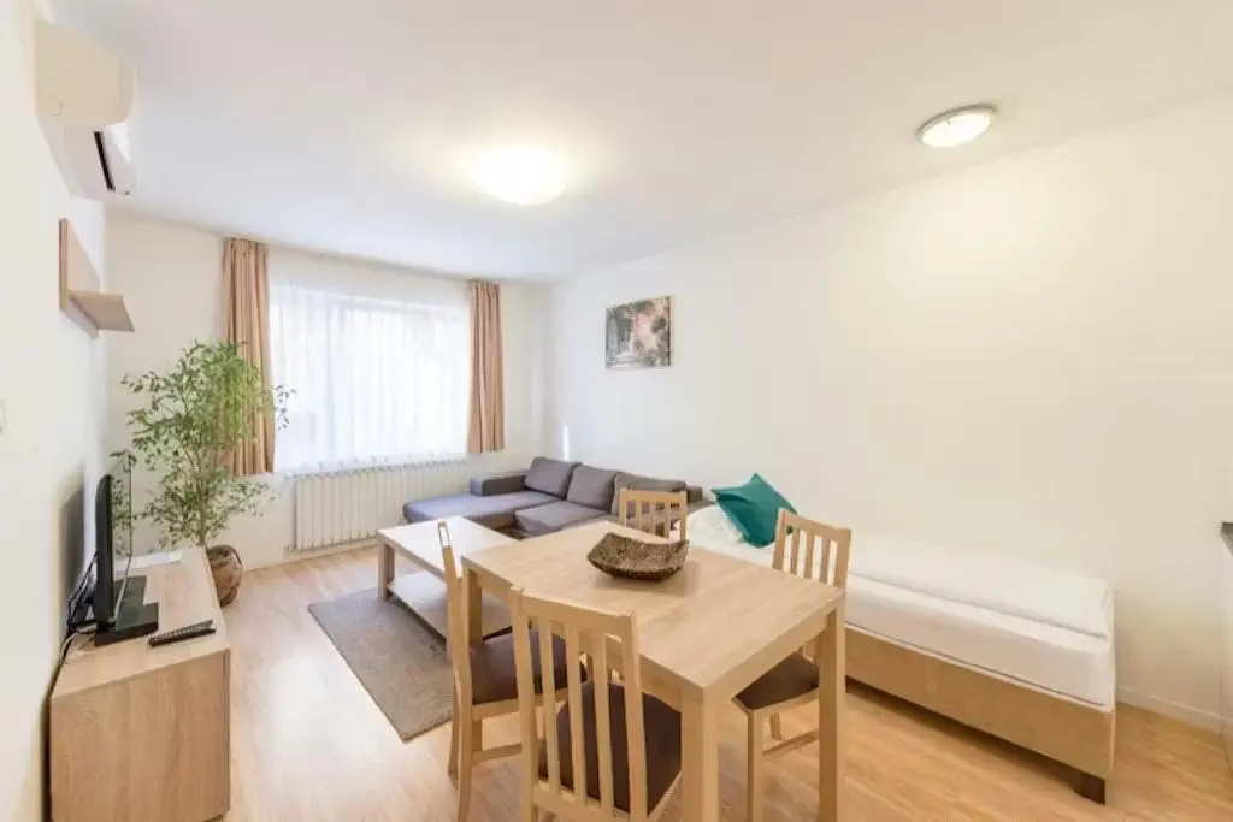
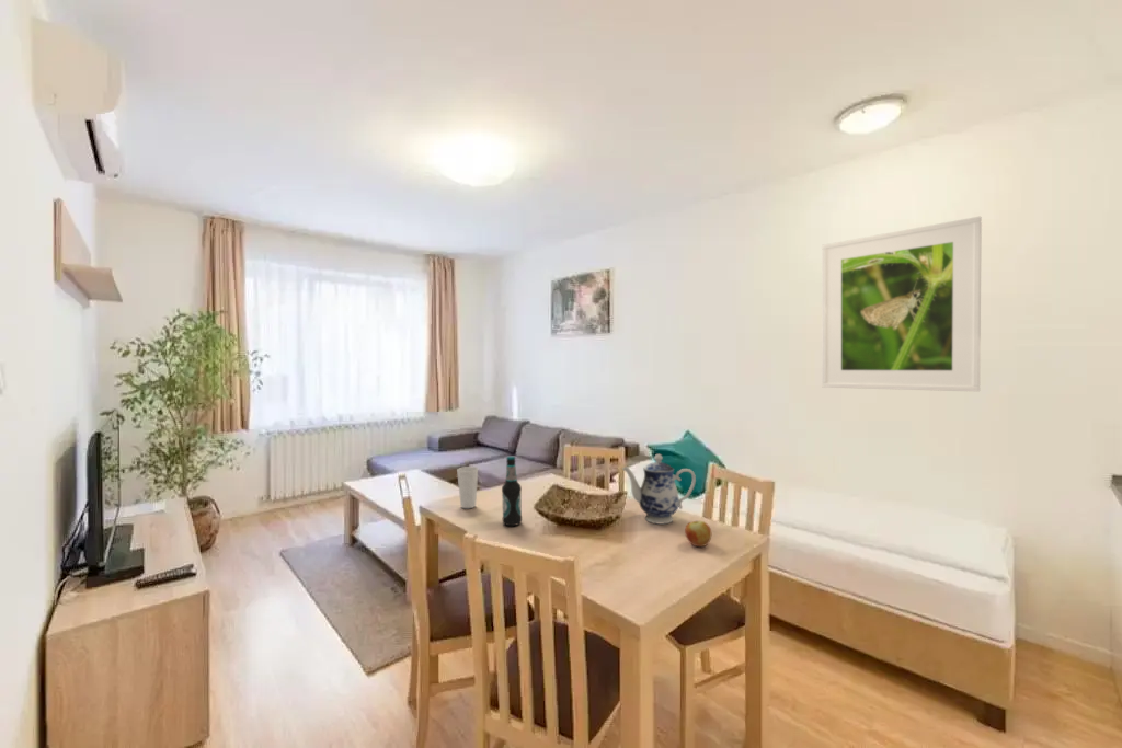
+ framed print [821,216,983,393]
+ bottle [501,456,523,527]
+ teapot [621,453,697,525]
+ apple [684,520,712,548]
+ cup [456,465,479,509]
